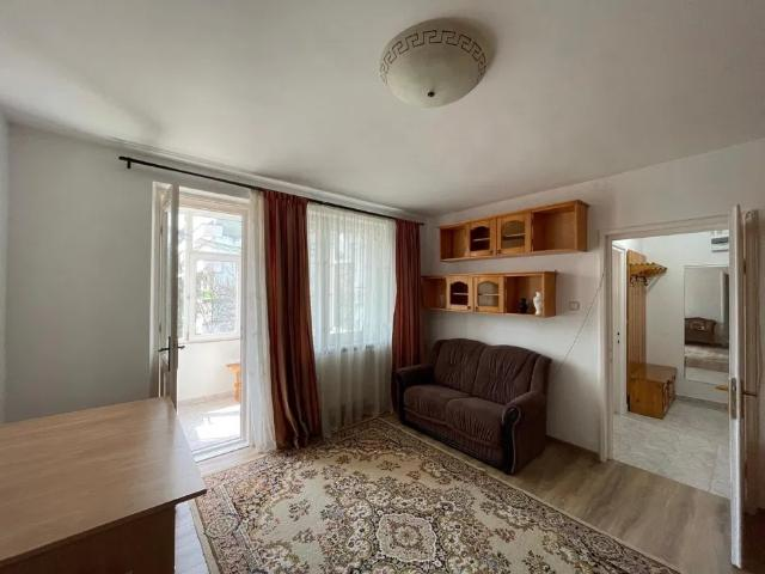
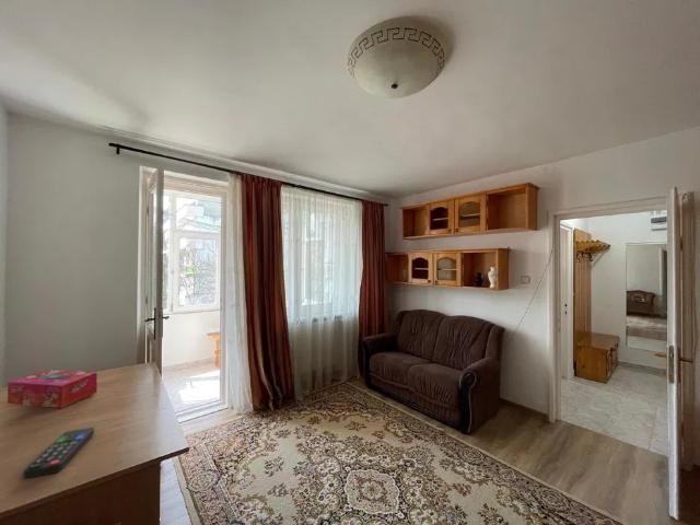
+ tissue box [7,369,98,409]
+ remote control [22,427,95,480]
